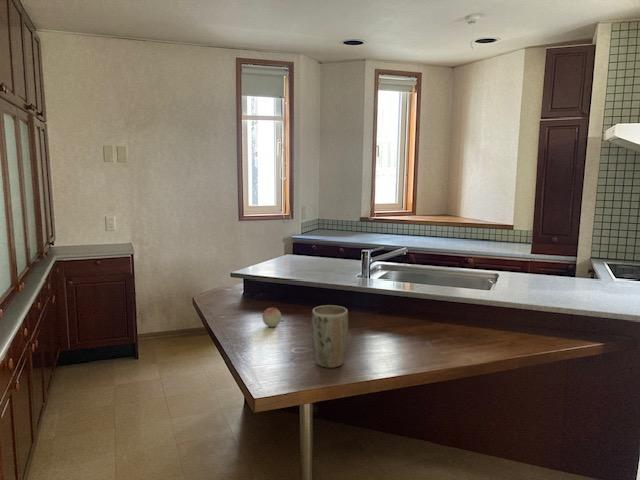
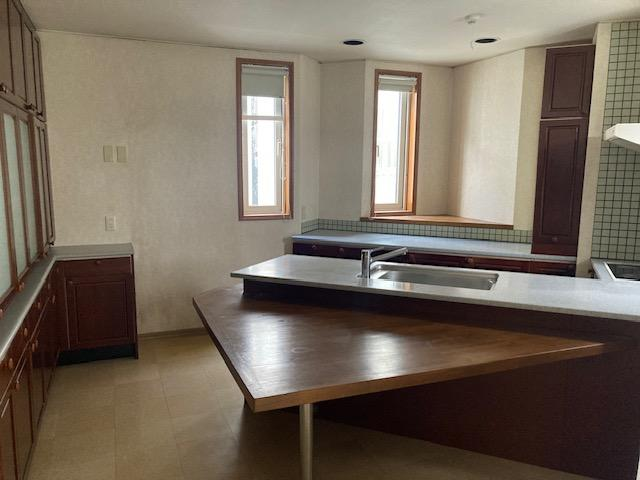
- plant pot [311,304,349,369]
- fruit [261,307,282,328]
